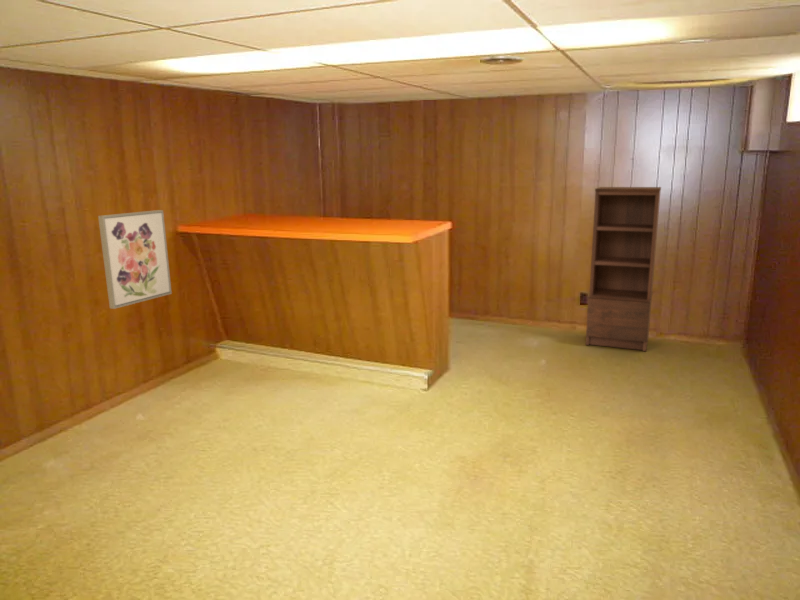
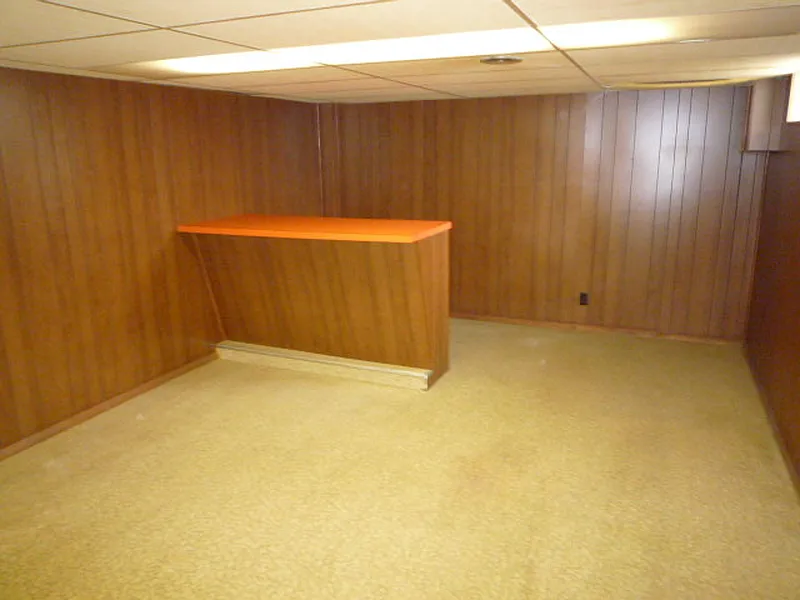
- wall art [97,209,173,310]
- shelving unit [585,186,662,352]
